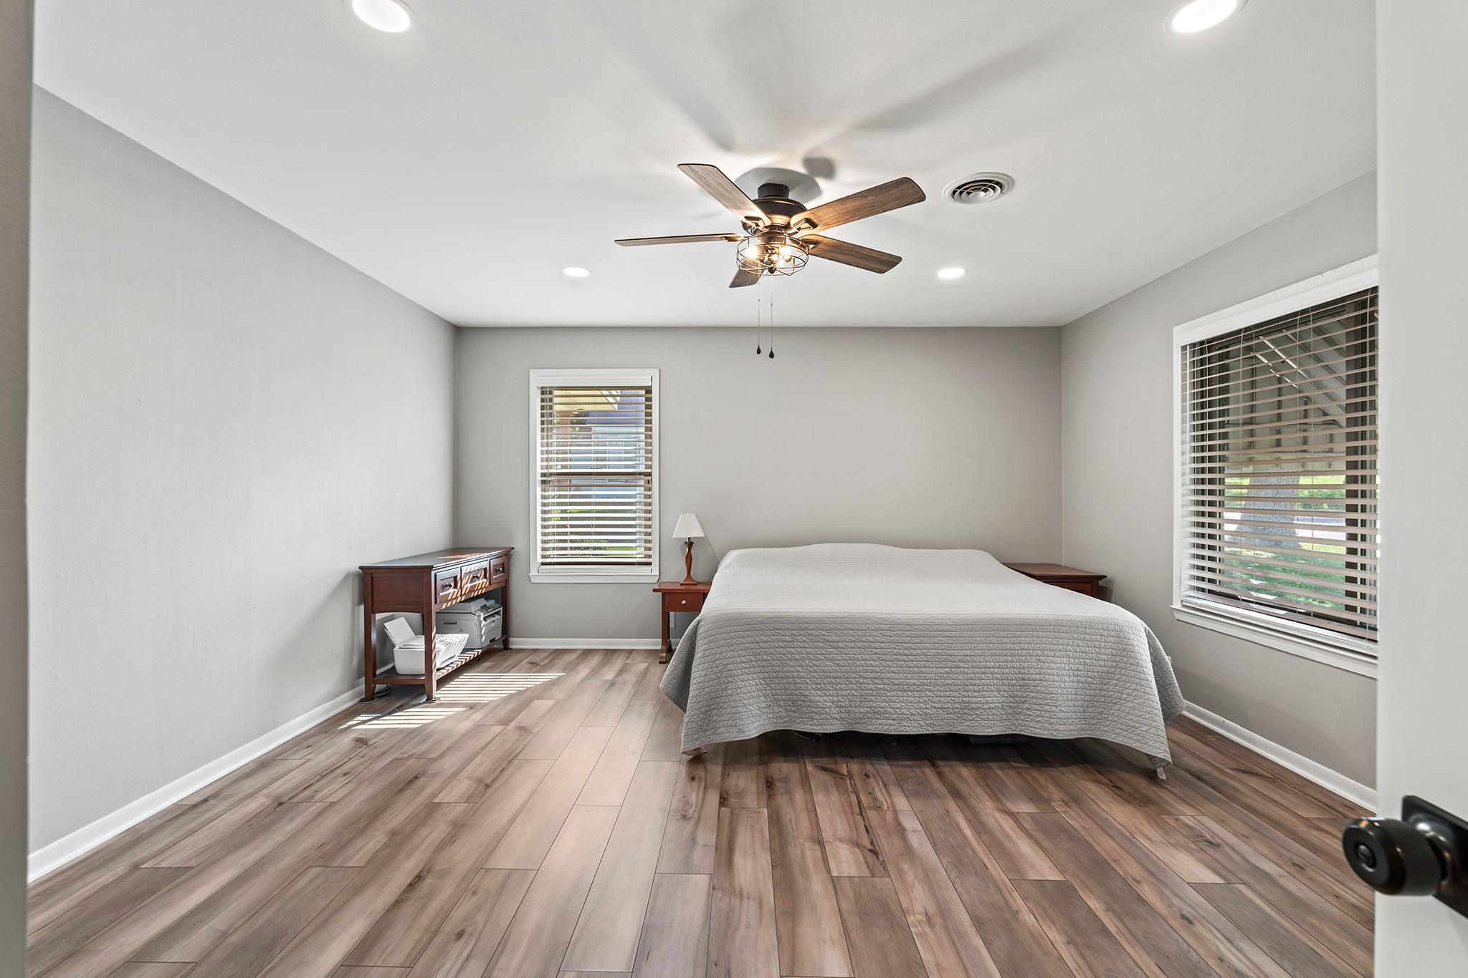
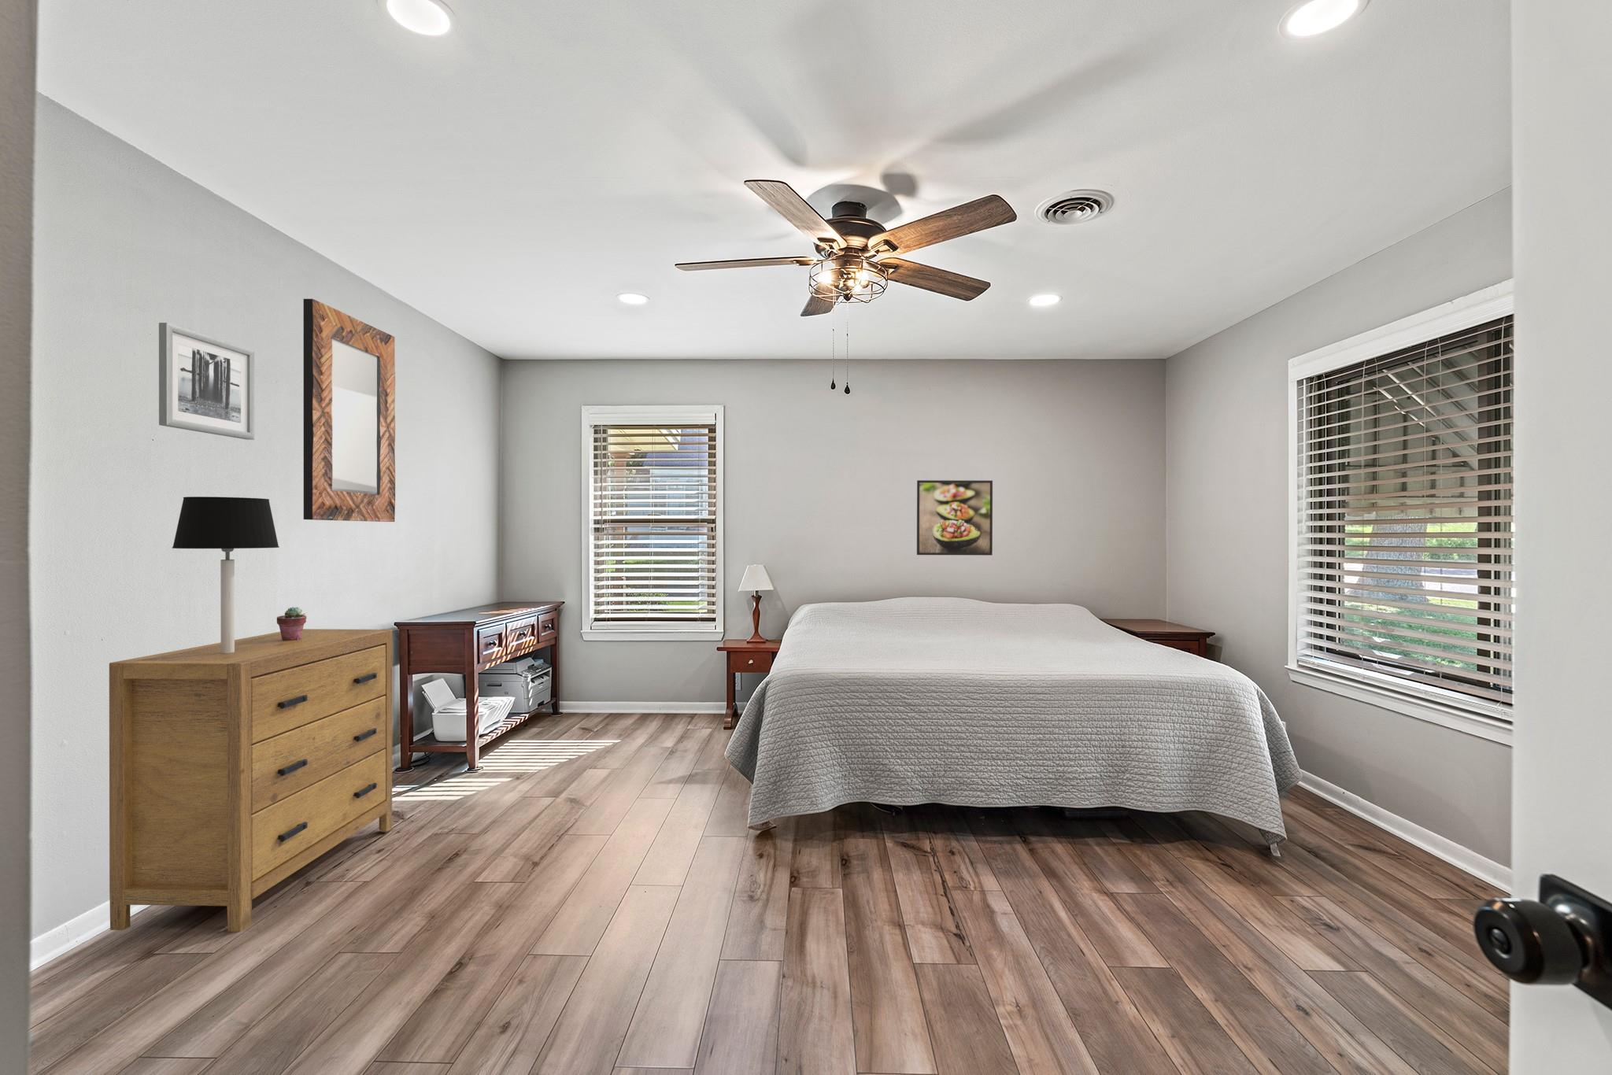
+ wall art [158,322,255,440]
+ dresser [109,627,392,932]
+ potted succulent [276,606,307,641]
+ home mirror [303,299,396,523]
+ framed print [916,479,993,557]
+ table lamp [172,496,281,653]
